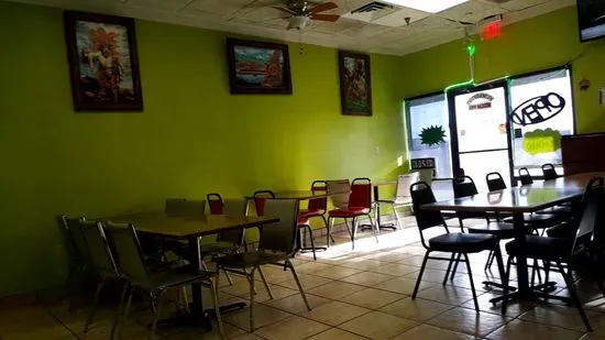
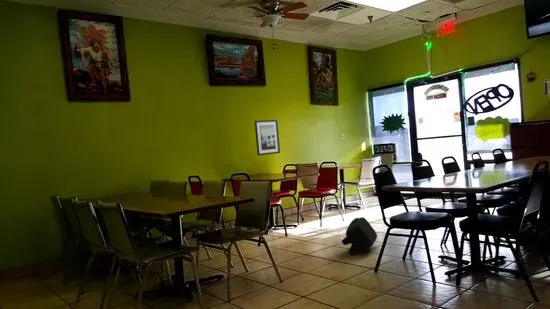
+ wall art [254,119,281,156]
+ backpack [340,216,378,256]
